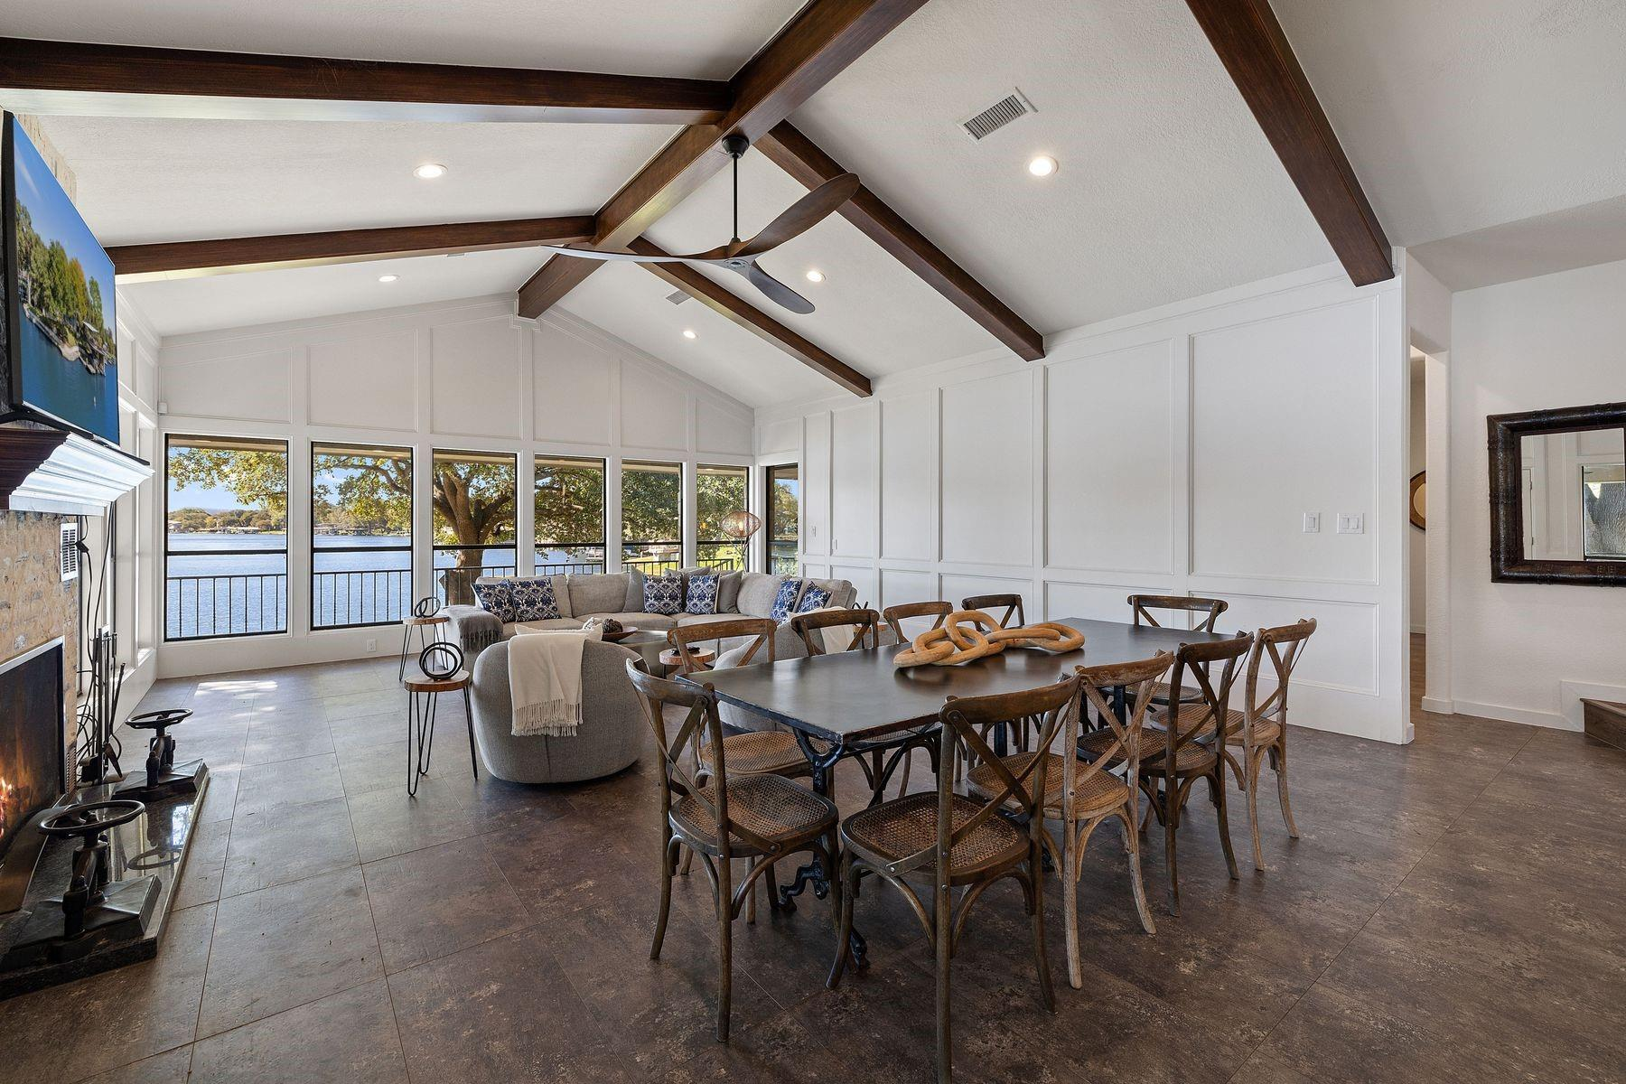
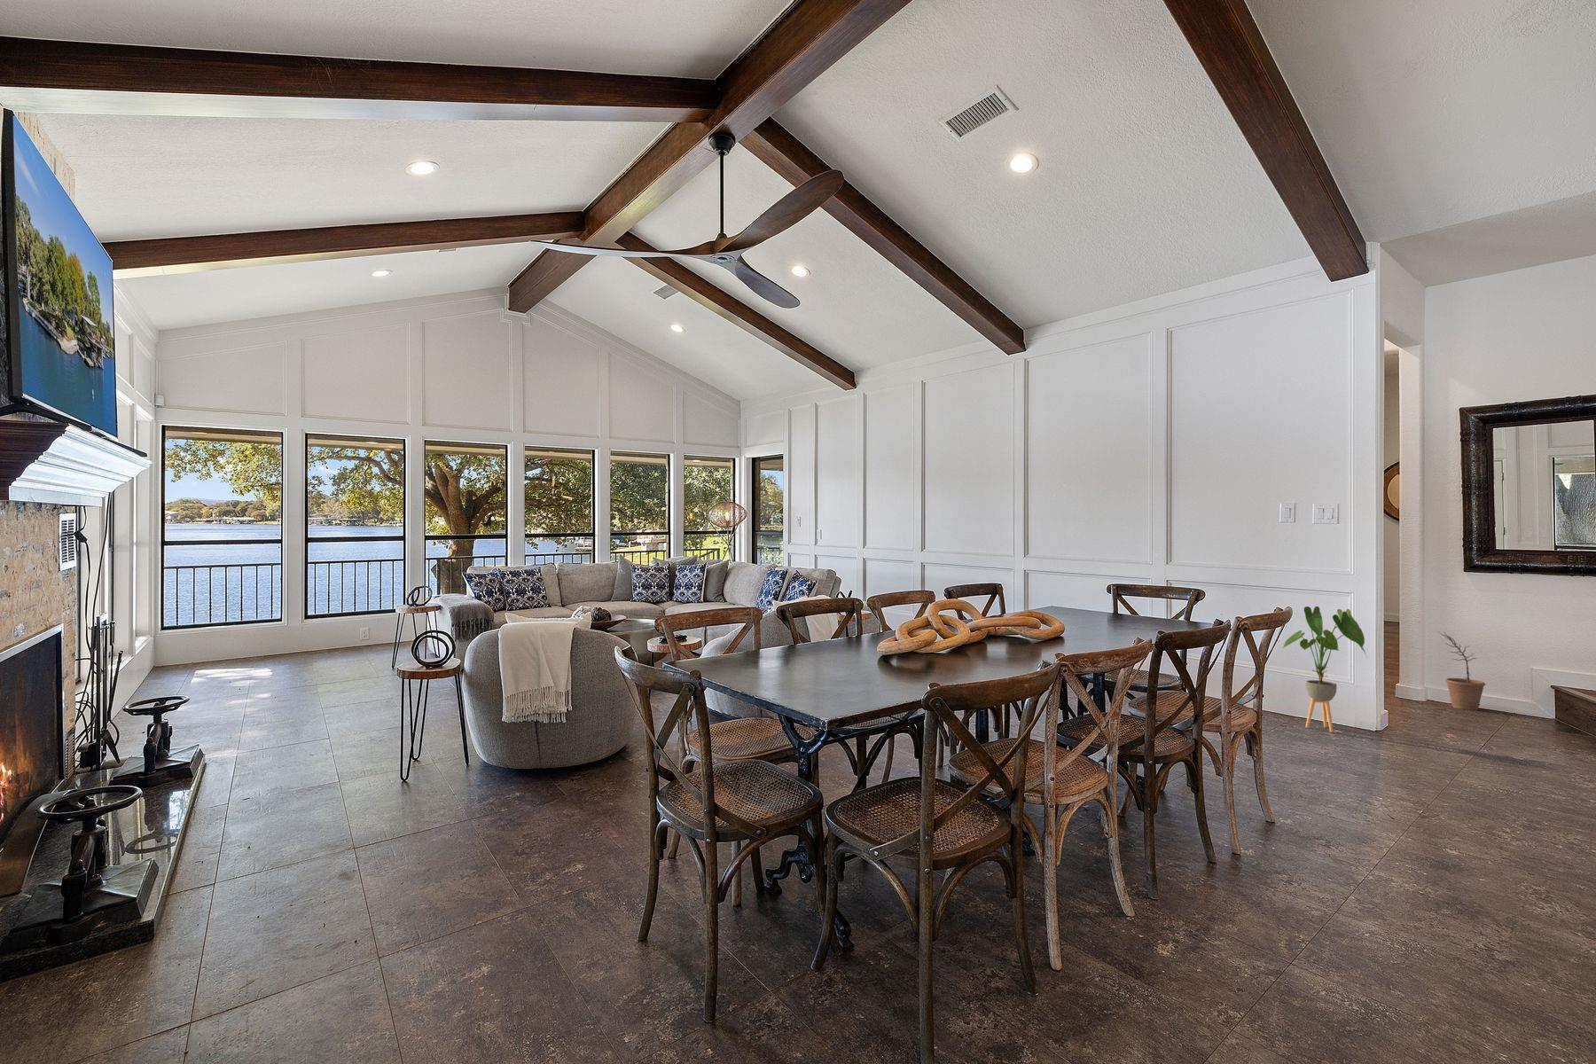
+ house plant [1280,606,1368,733]
+ plant pot [1437,631,1486,711]
